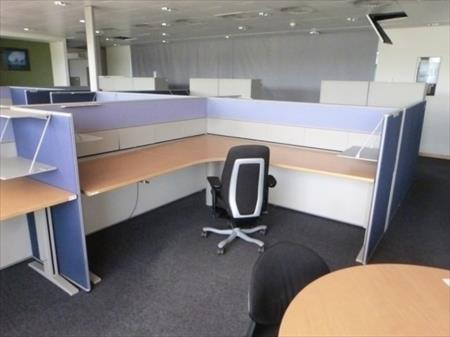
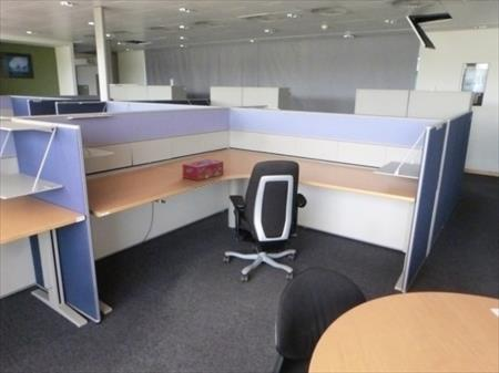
+ tissue box [181,158,224,182]
